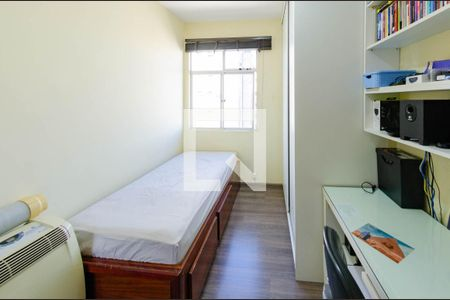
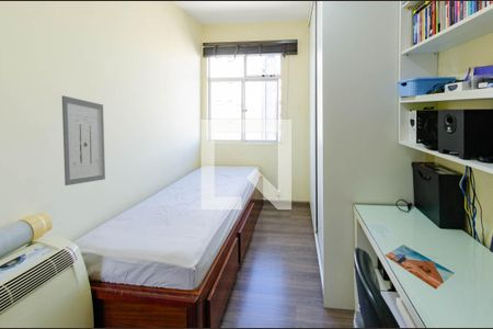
+ wall art [61,94,106,186]
